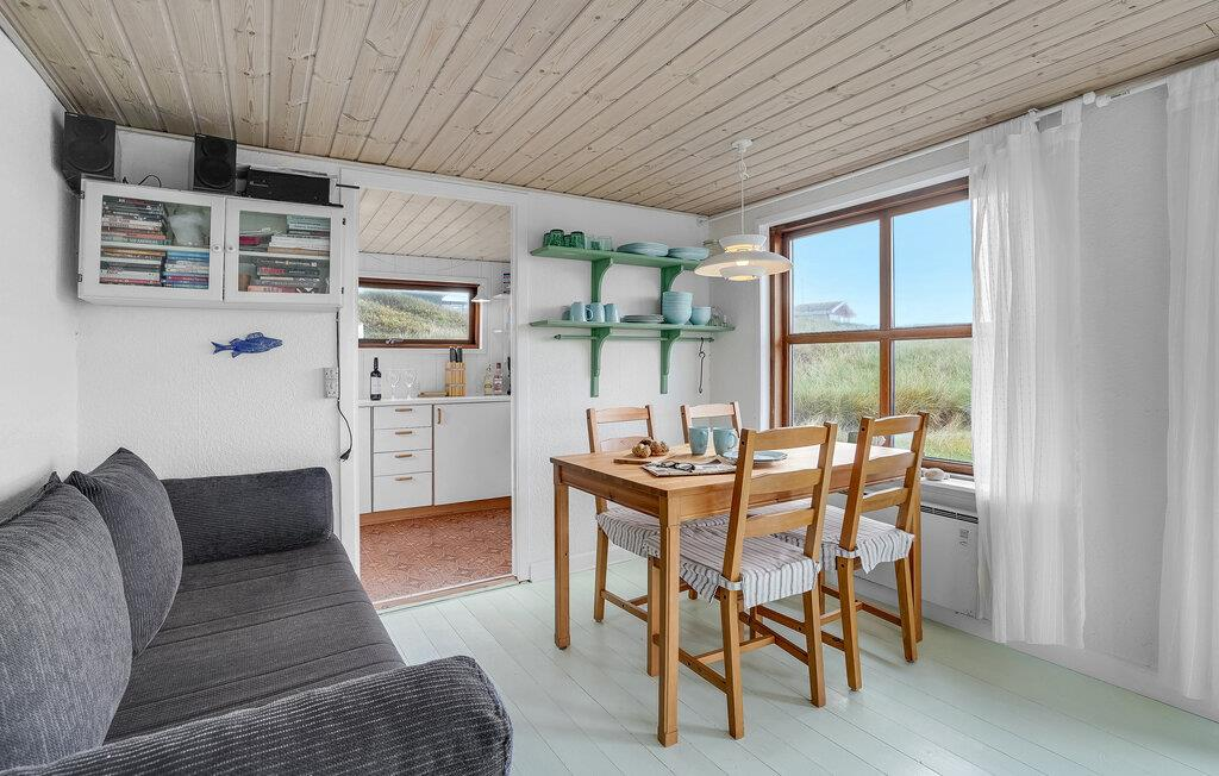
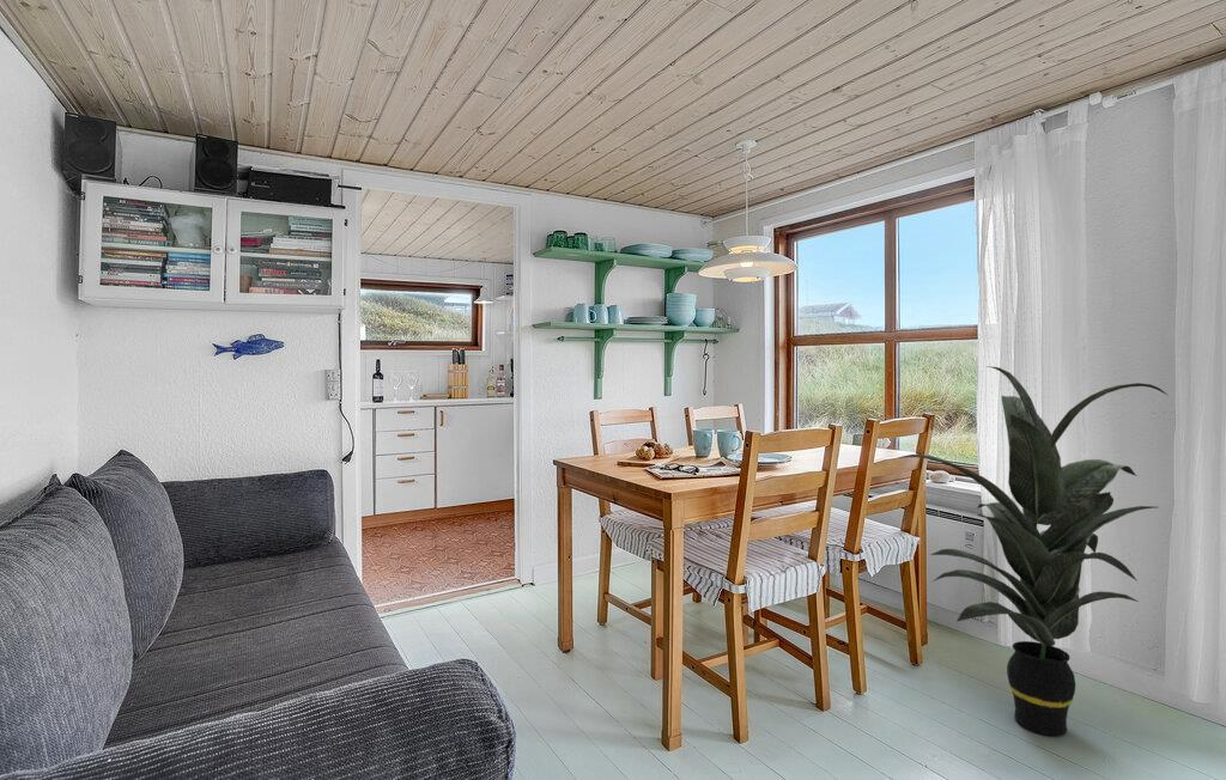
+ indoor plant [897,365,1169,737]
